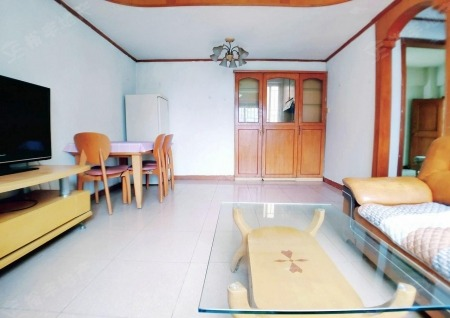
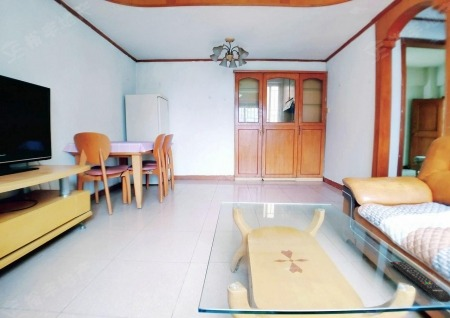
+ remote control [389,261,450,303]
